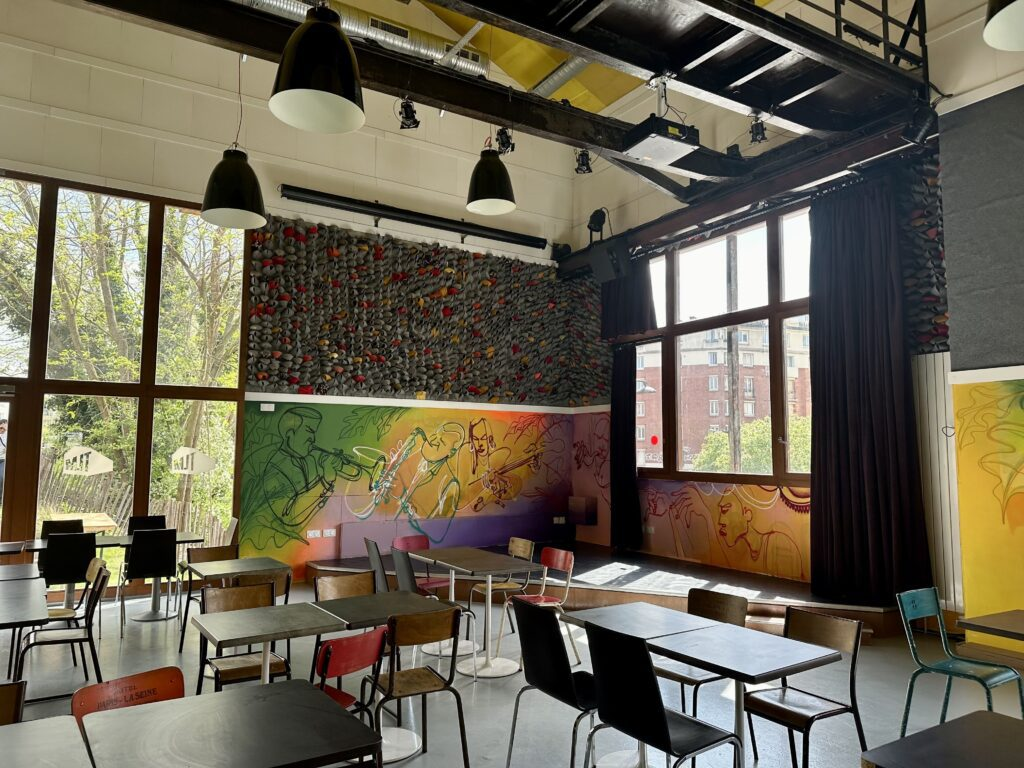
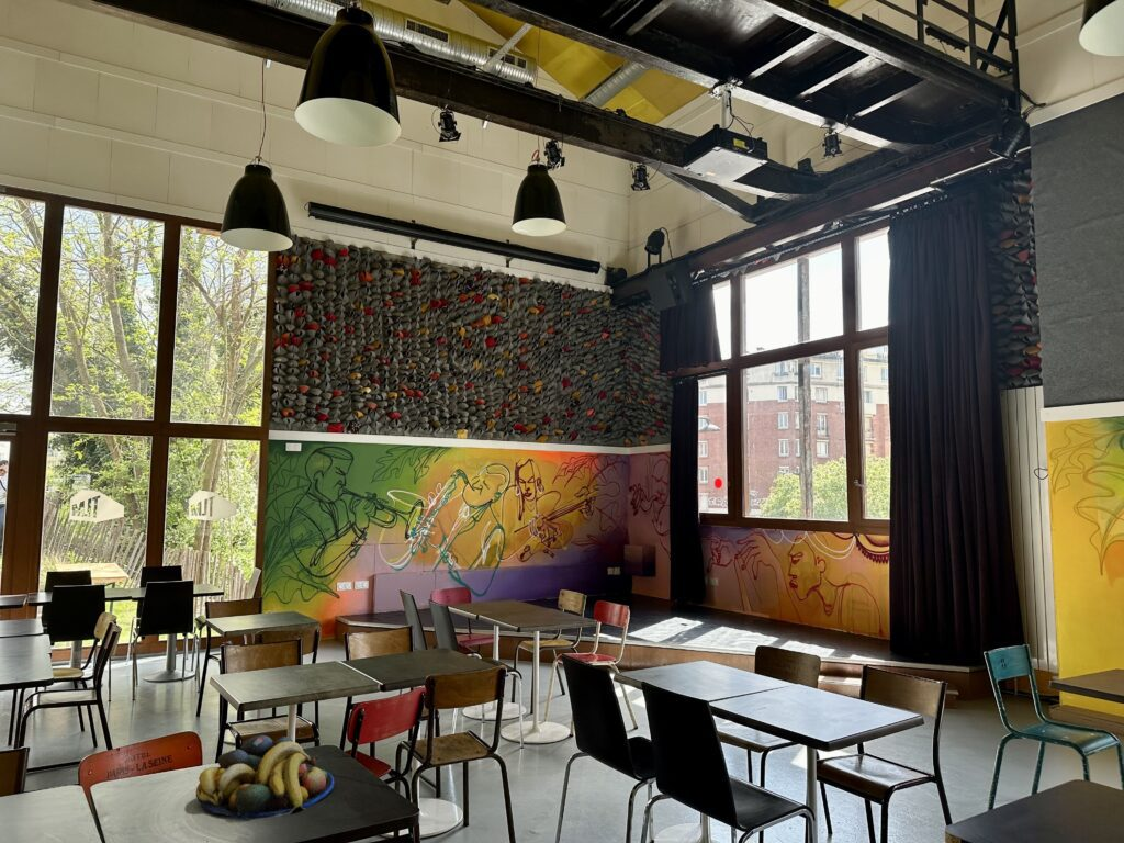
+ fruit bowl [195,734,335,821]
